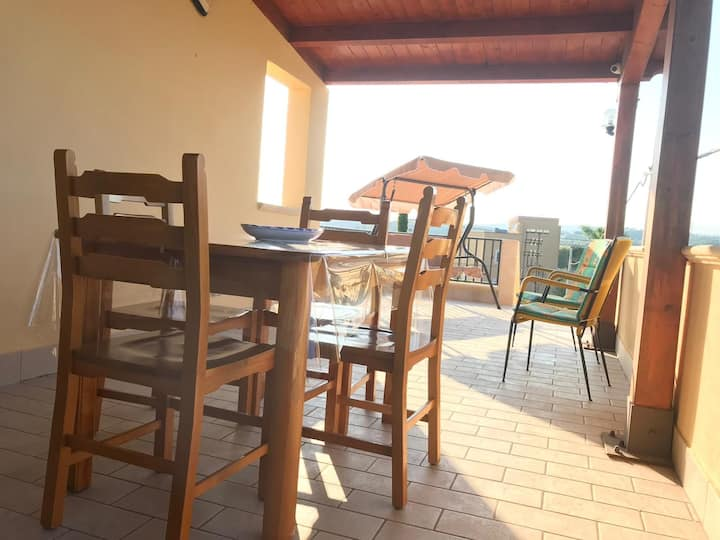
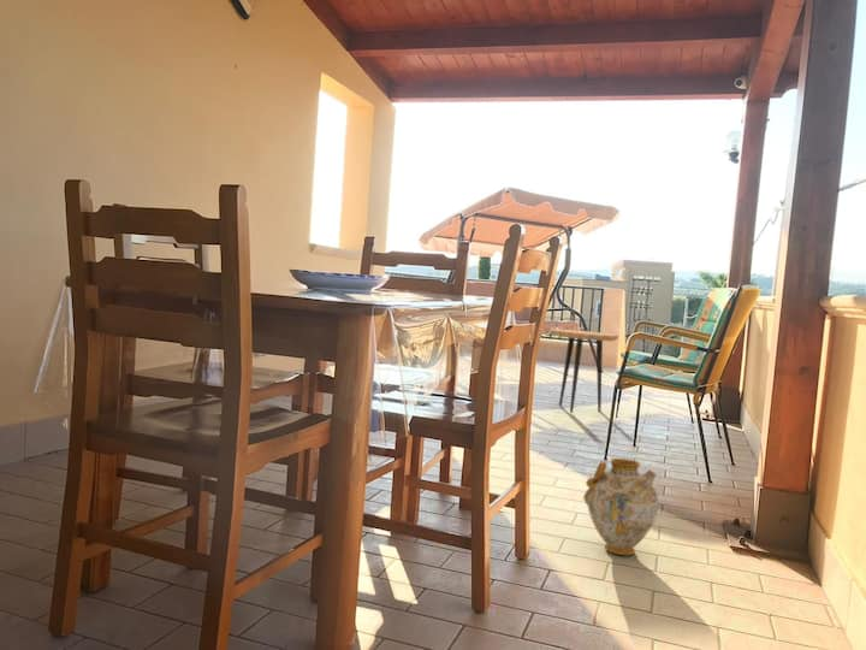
+ side table [548,327,619,414]
+ ceramic jug [582,457,659,556]
